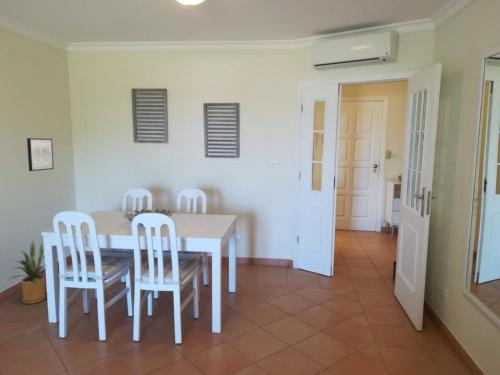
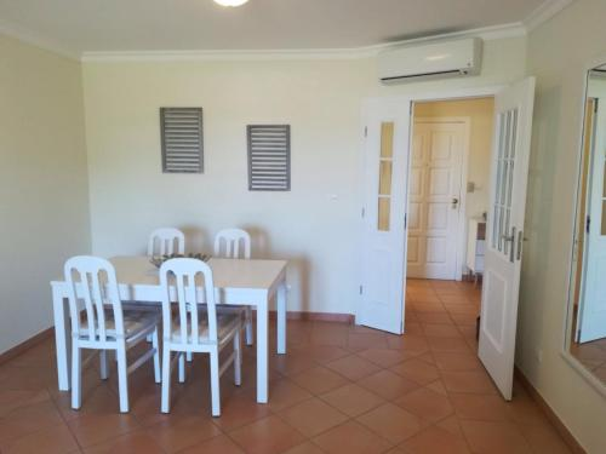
- house plant [7,240,47,305]
- wall art [26,137,55,172]
